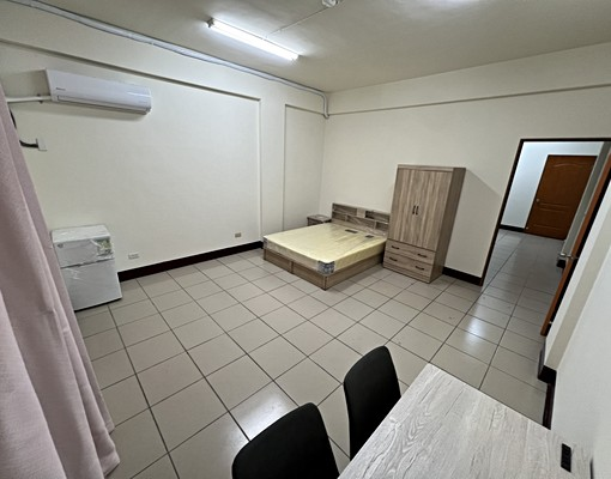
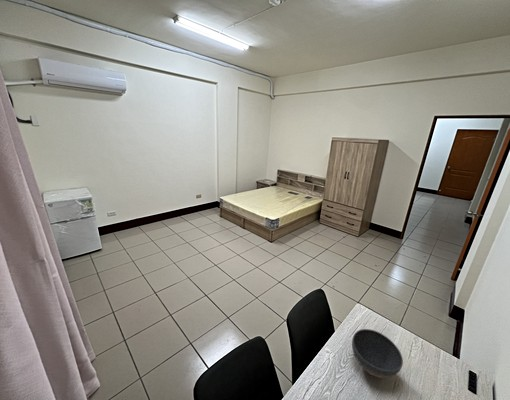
+ bowl [351,328,404,379]
